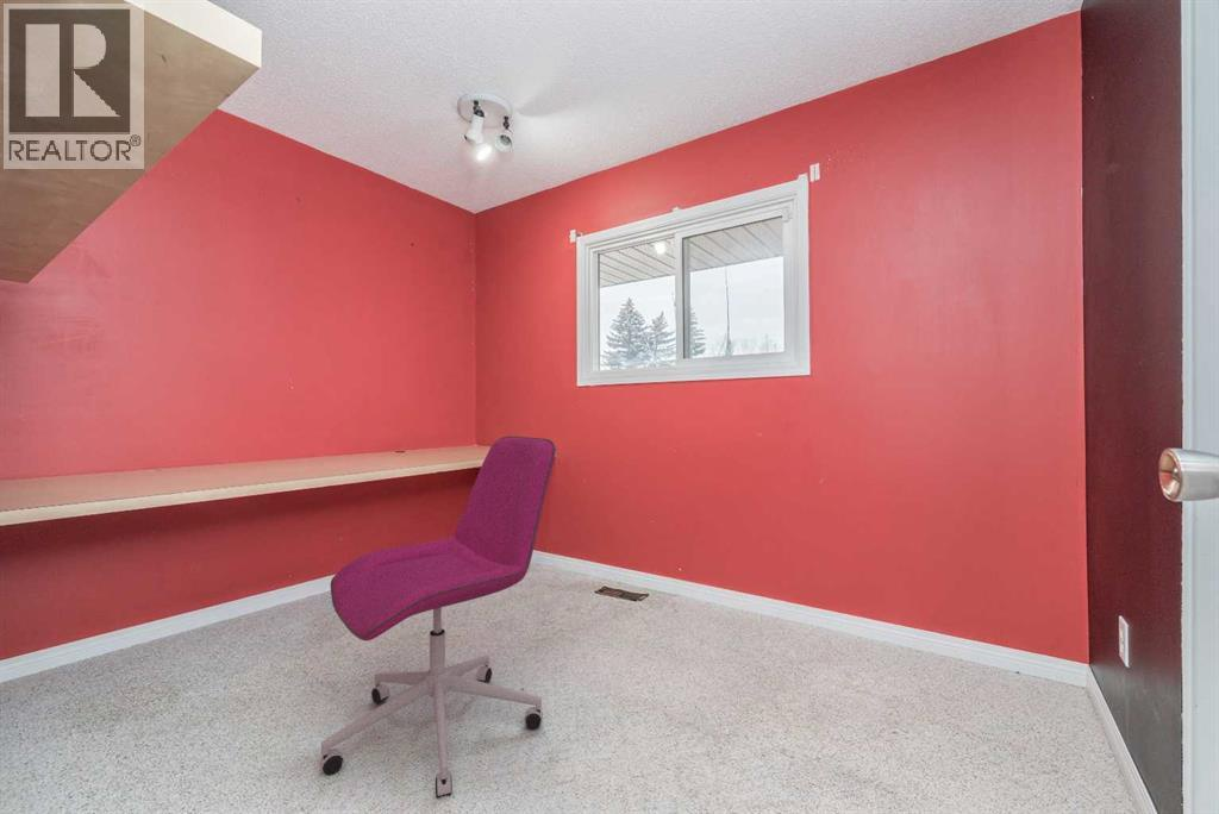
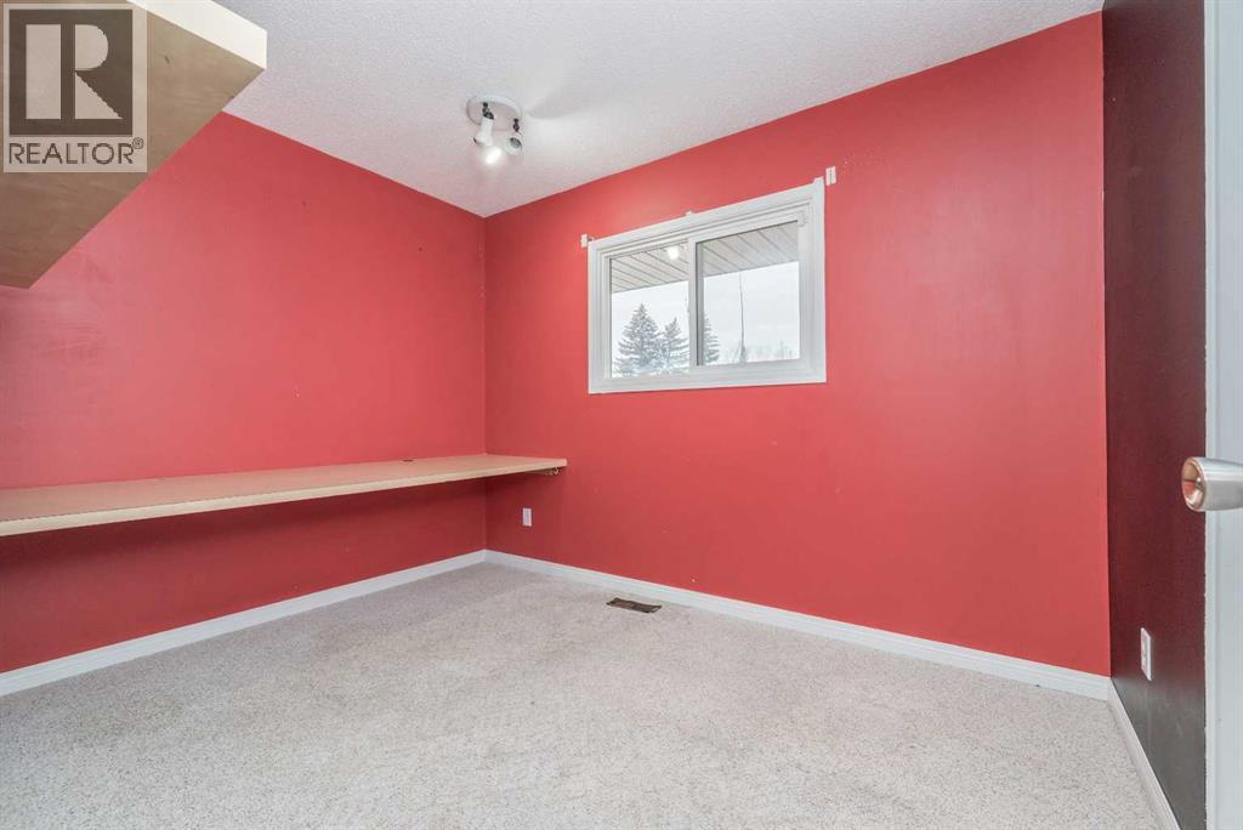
- office chair [318,436,557,800]
